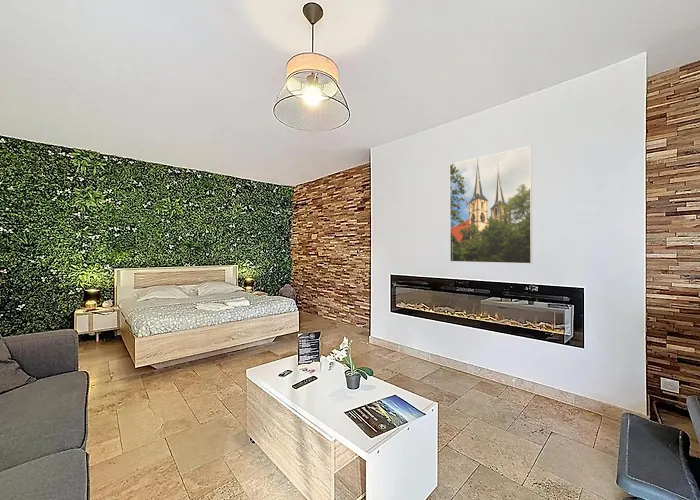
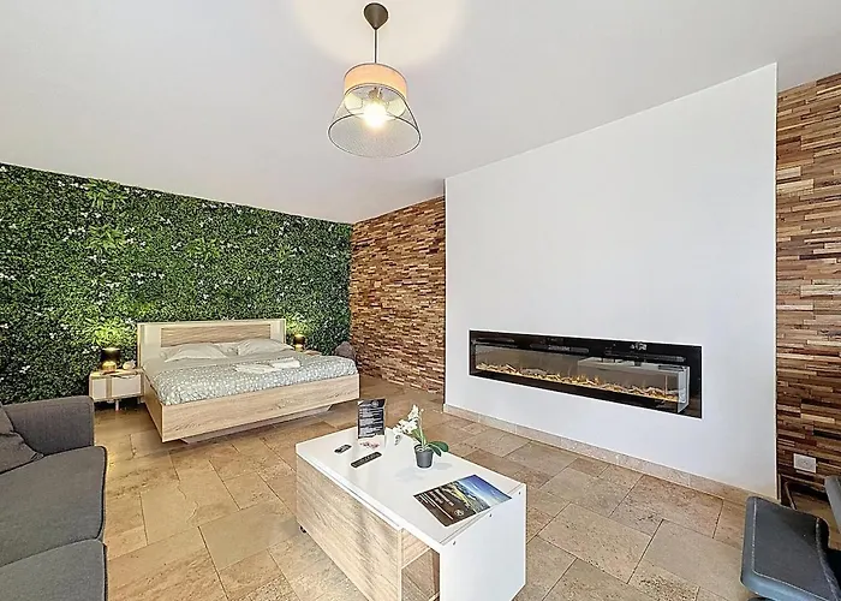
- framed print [449,145,533,265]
